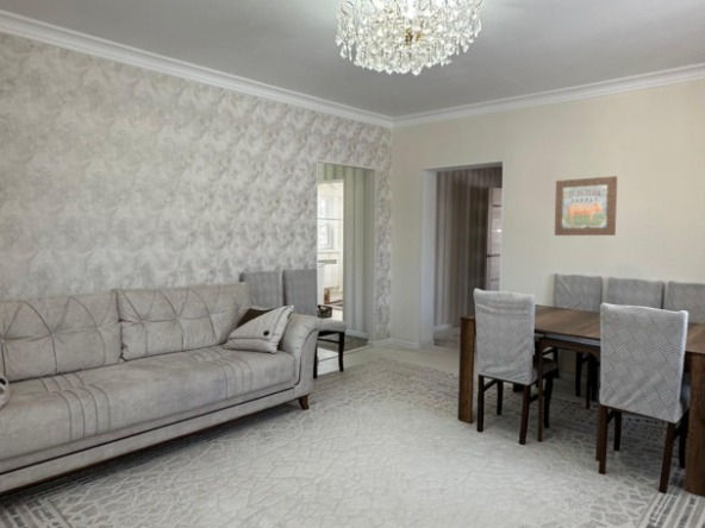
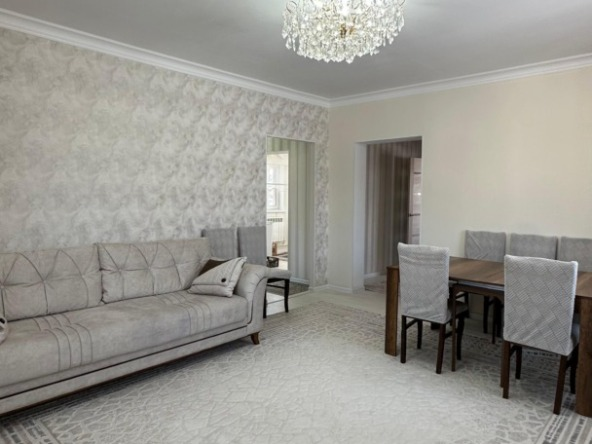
- wall art [554,175,618,237]
